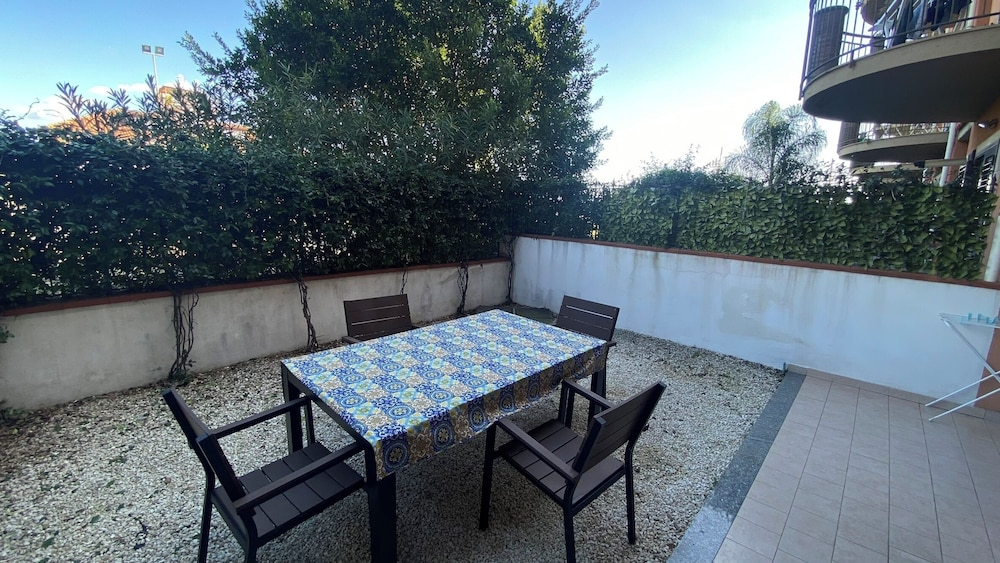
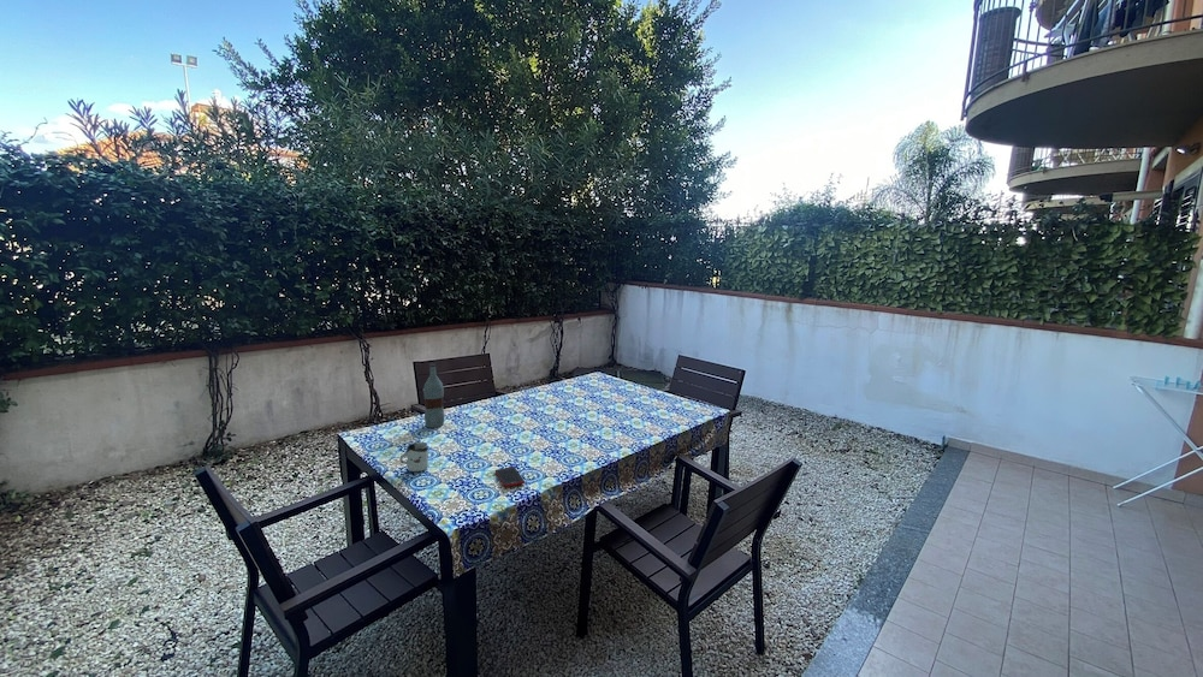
+ bottle [422,363,445,428]
+ cell phone [494,465,526,488]
+ cup [398,441,429,474]
